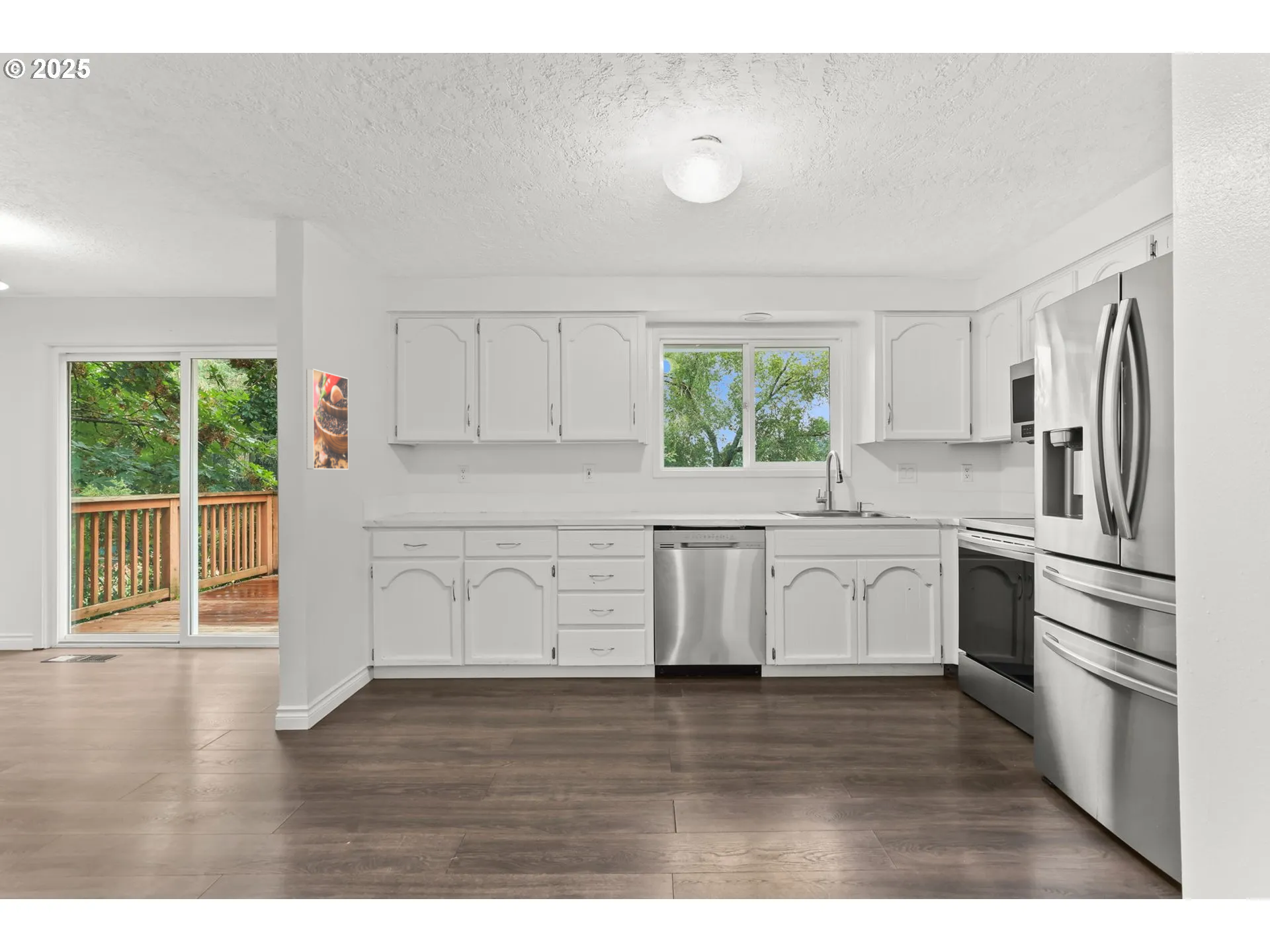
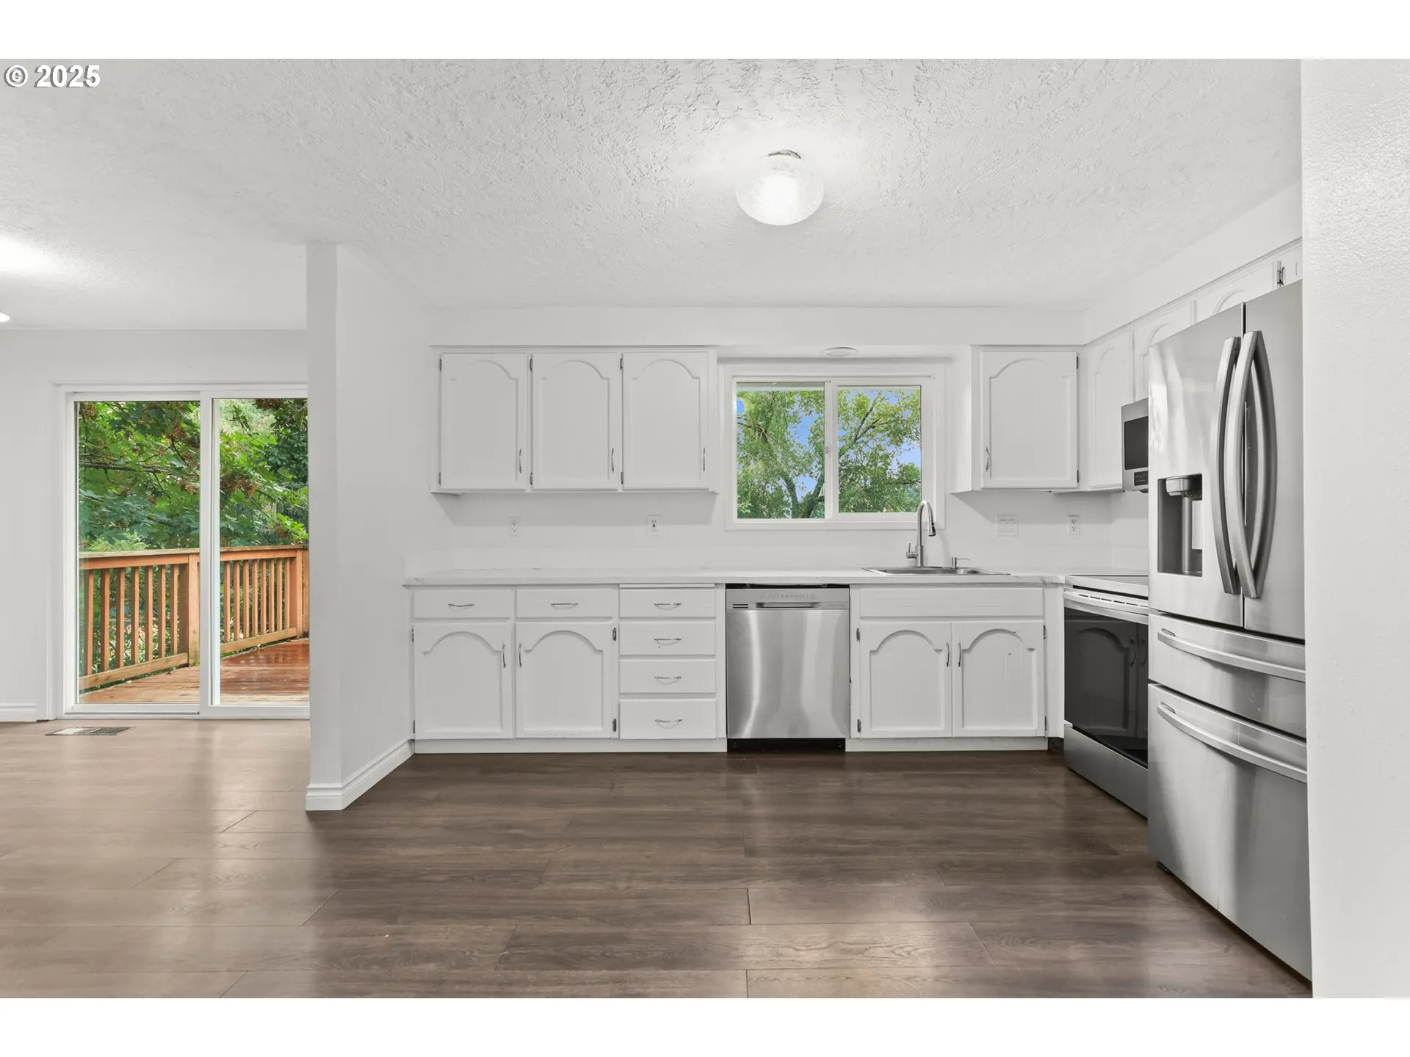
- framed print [306,368,349,470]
